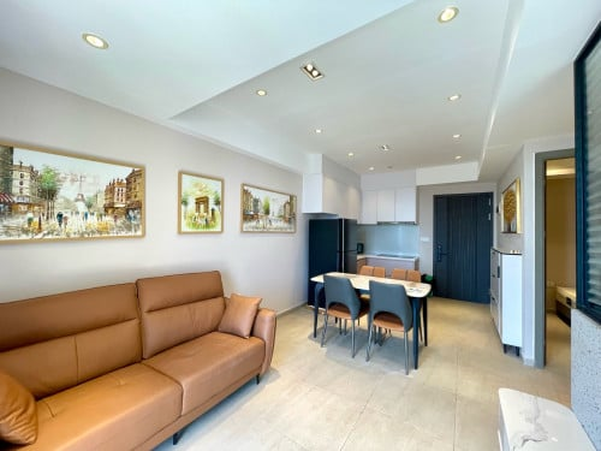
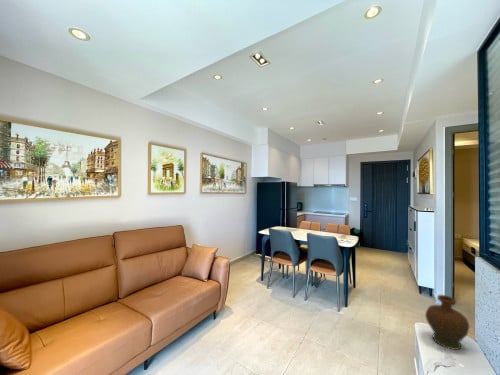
+ decorative vase [424,294,470,351]
